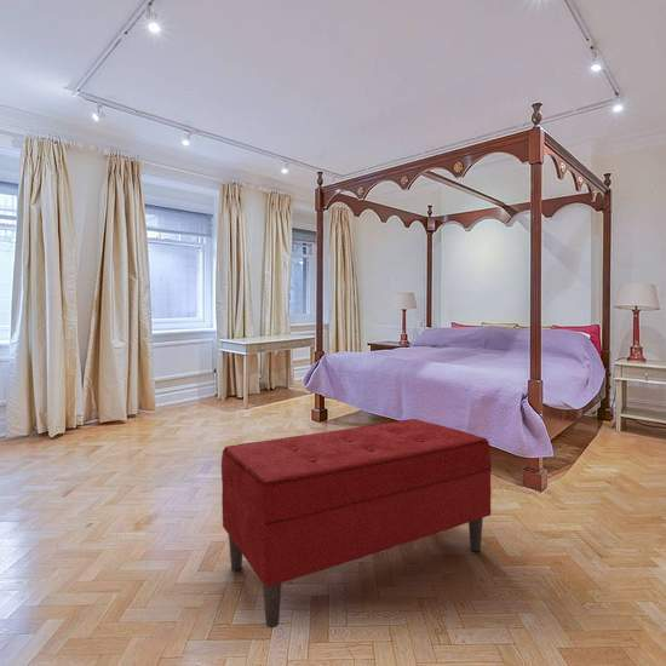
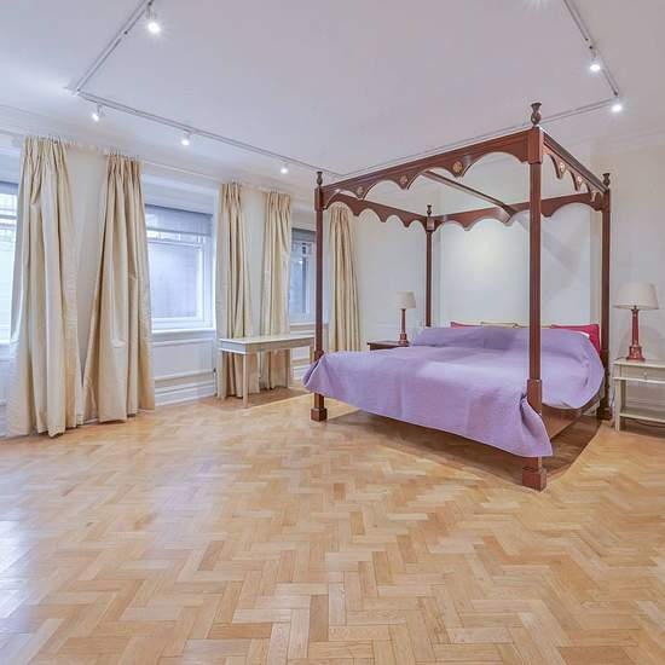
- bench [220,418,493,628]
